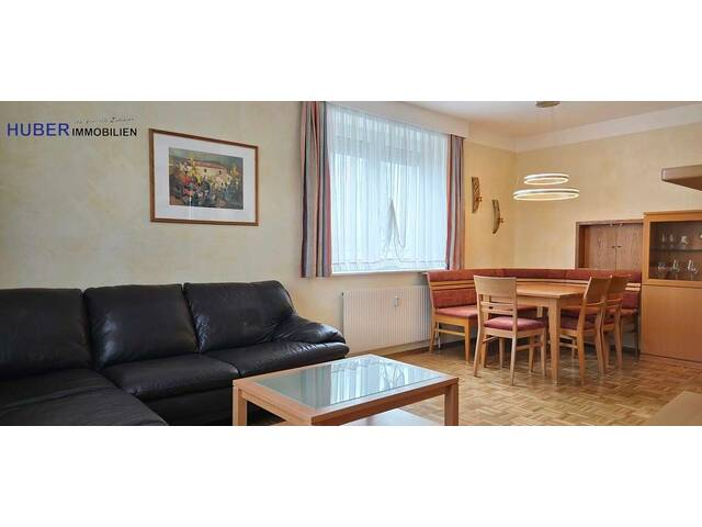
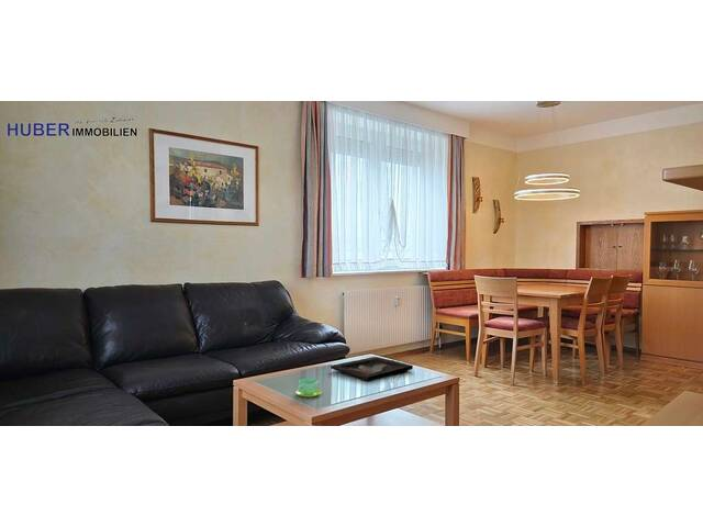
+ cup [294,378,323,399]
+ decorative tray [330,356,414,382]
